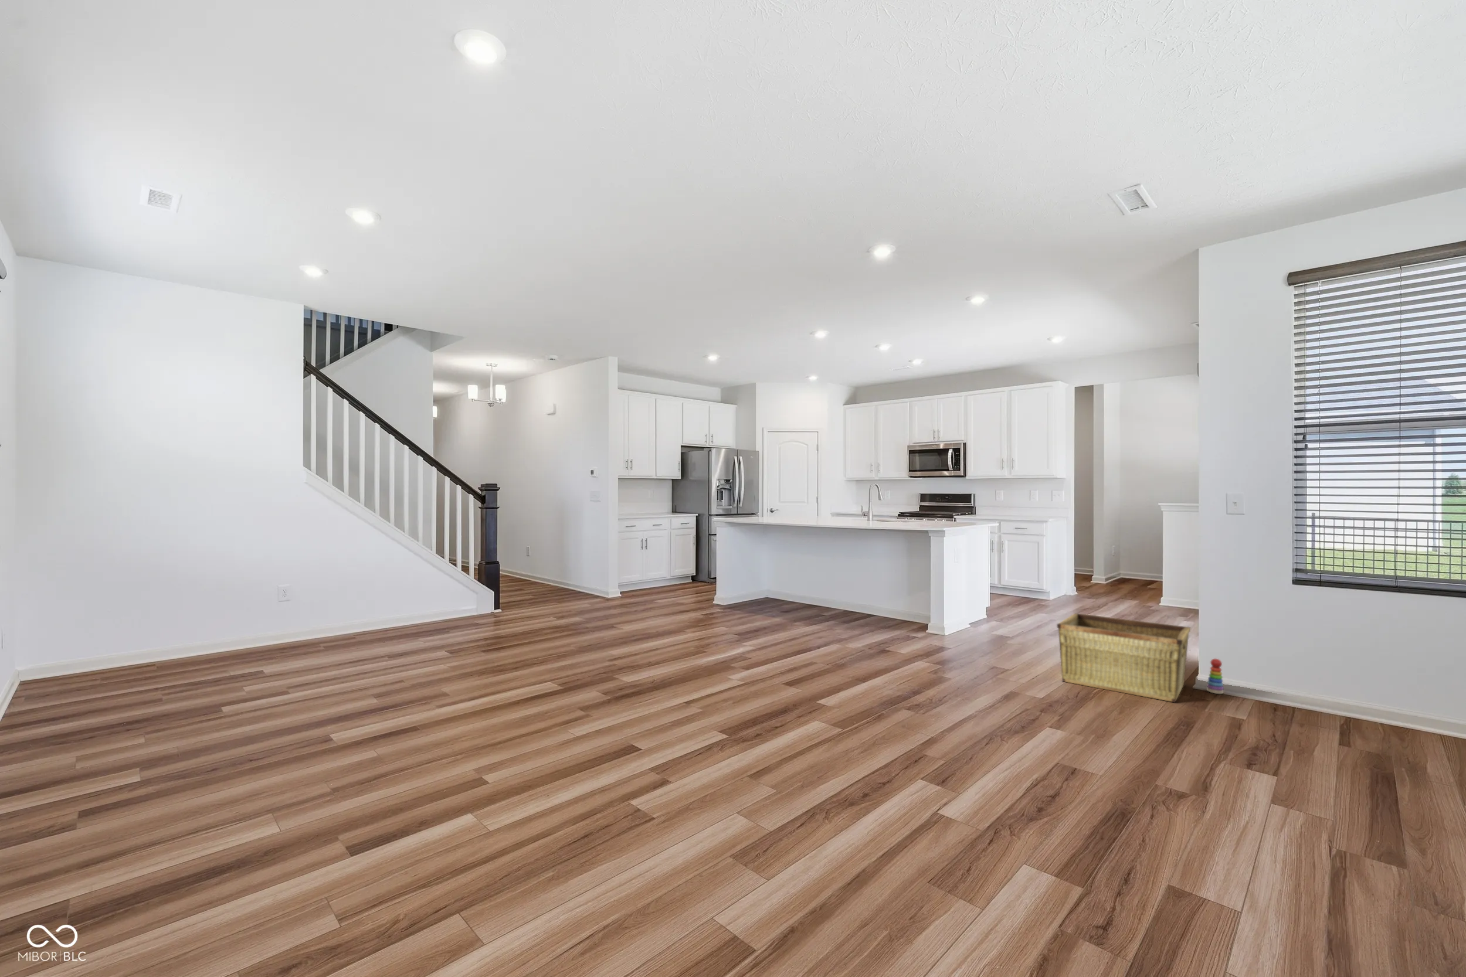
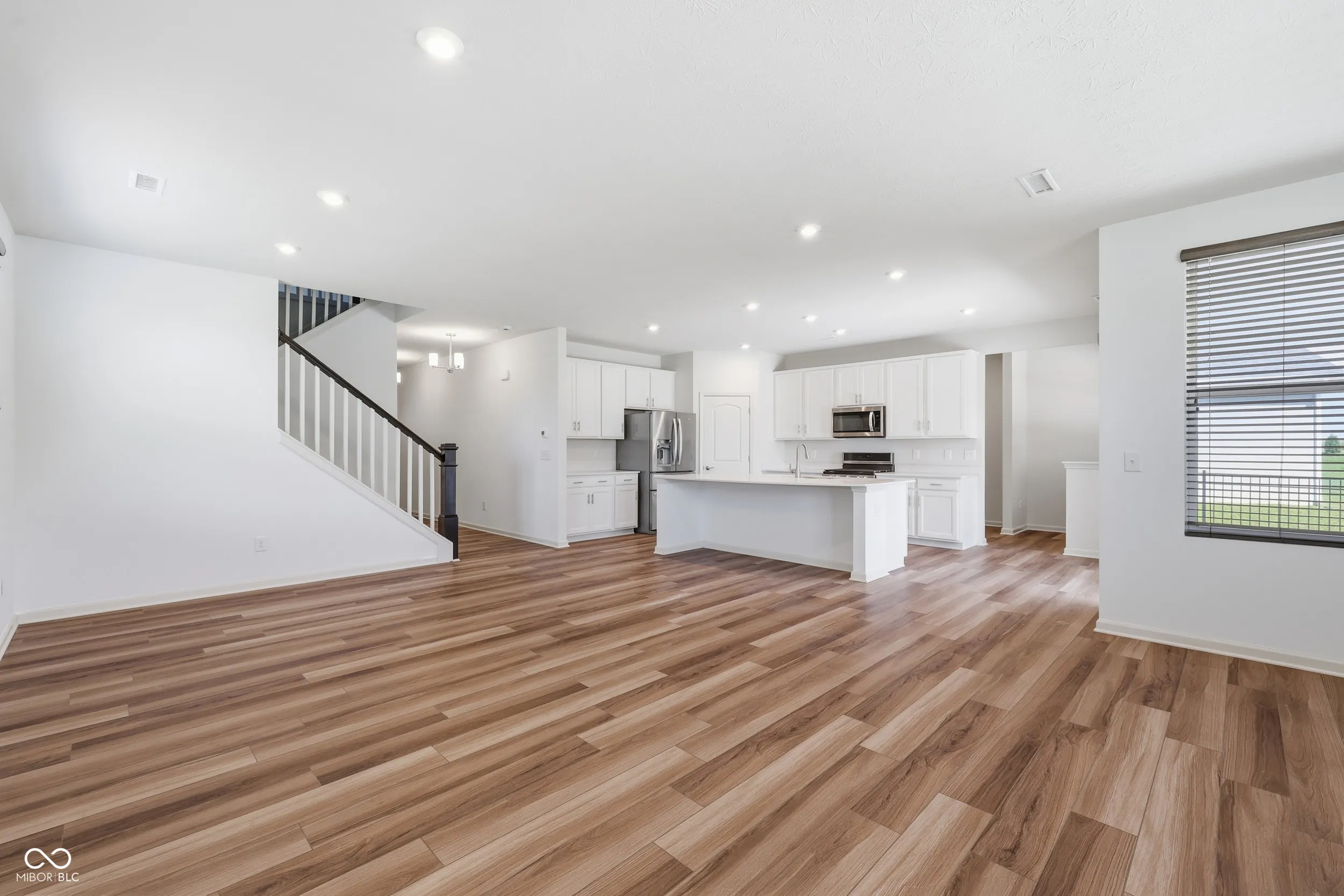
- stacking toy [1205,659,1225,695]
- hamper [1056,613,1191,702]
